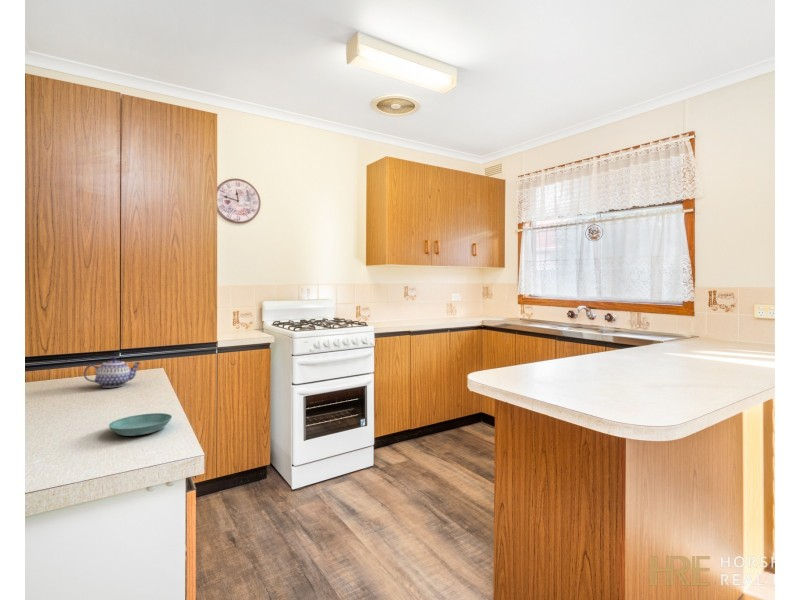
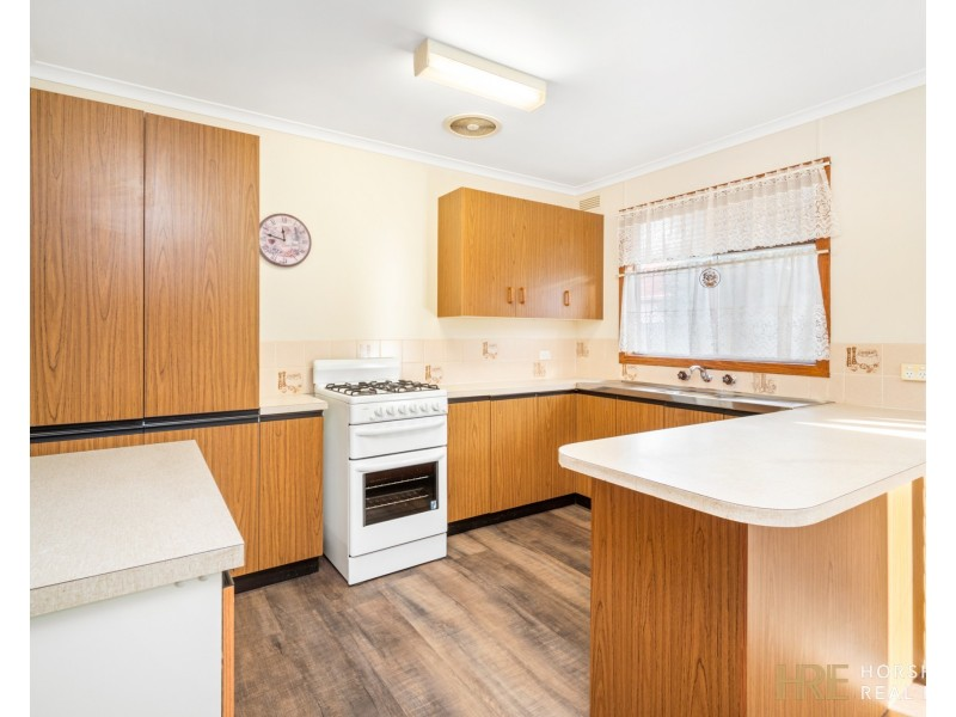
- teapot [83,356,142,389]
- saucer [108,412,173,437]
